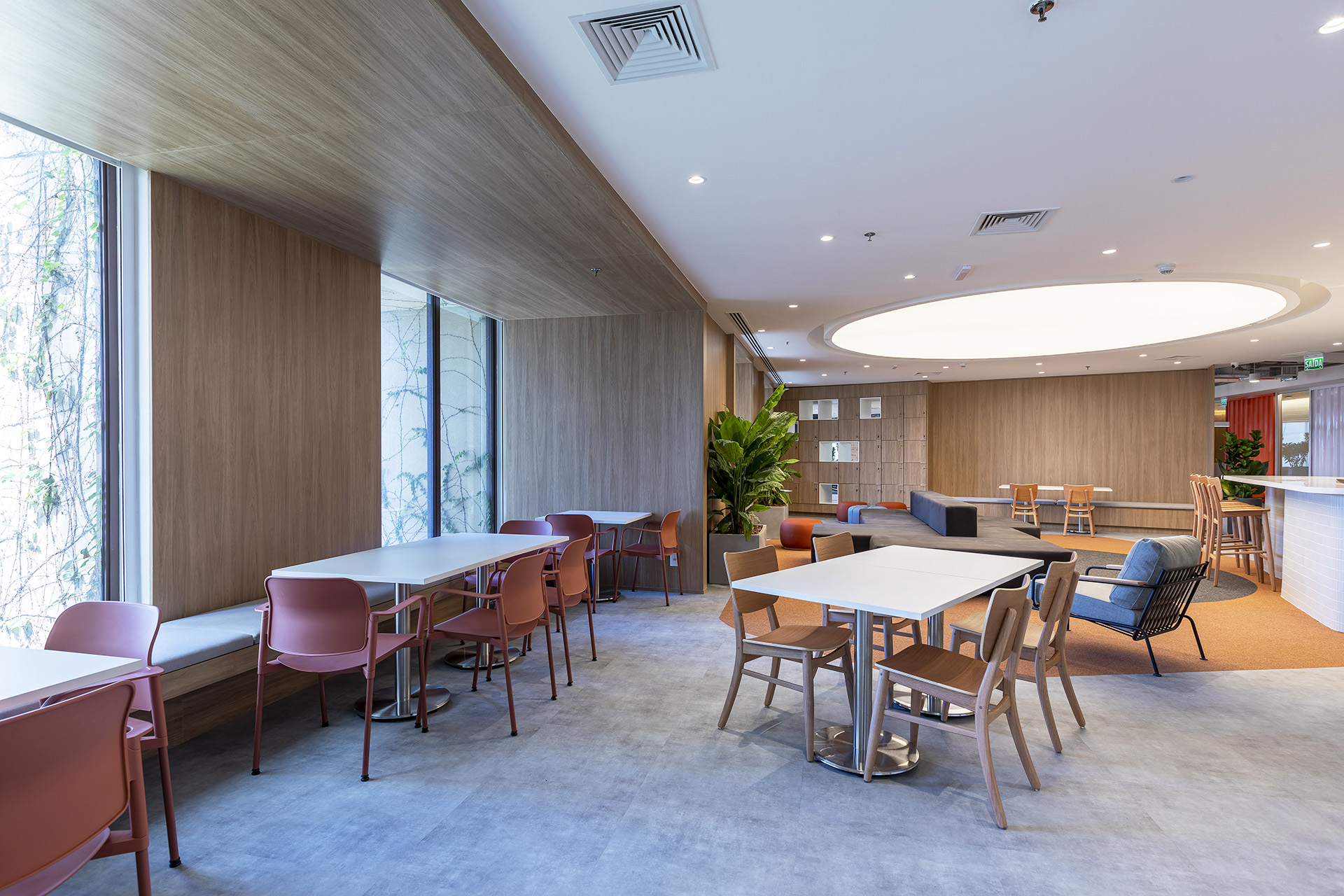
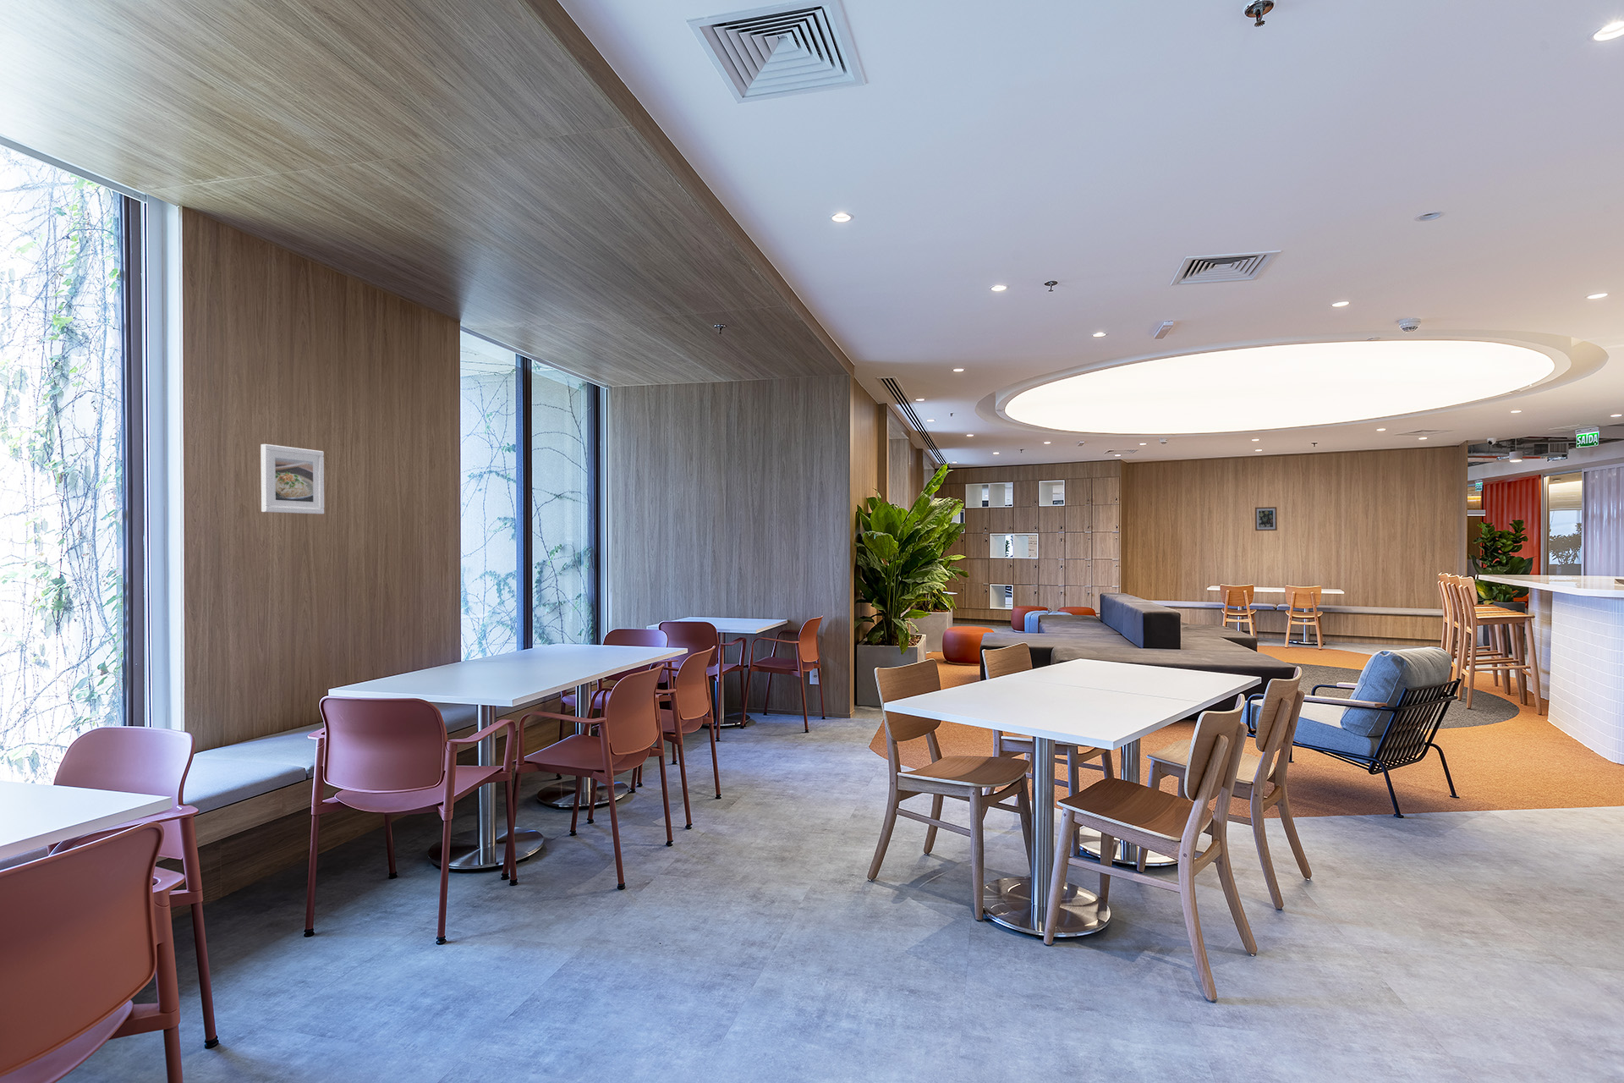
+ wall art [1254,506,1278,532]
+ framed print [260,444,325,515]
